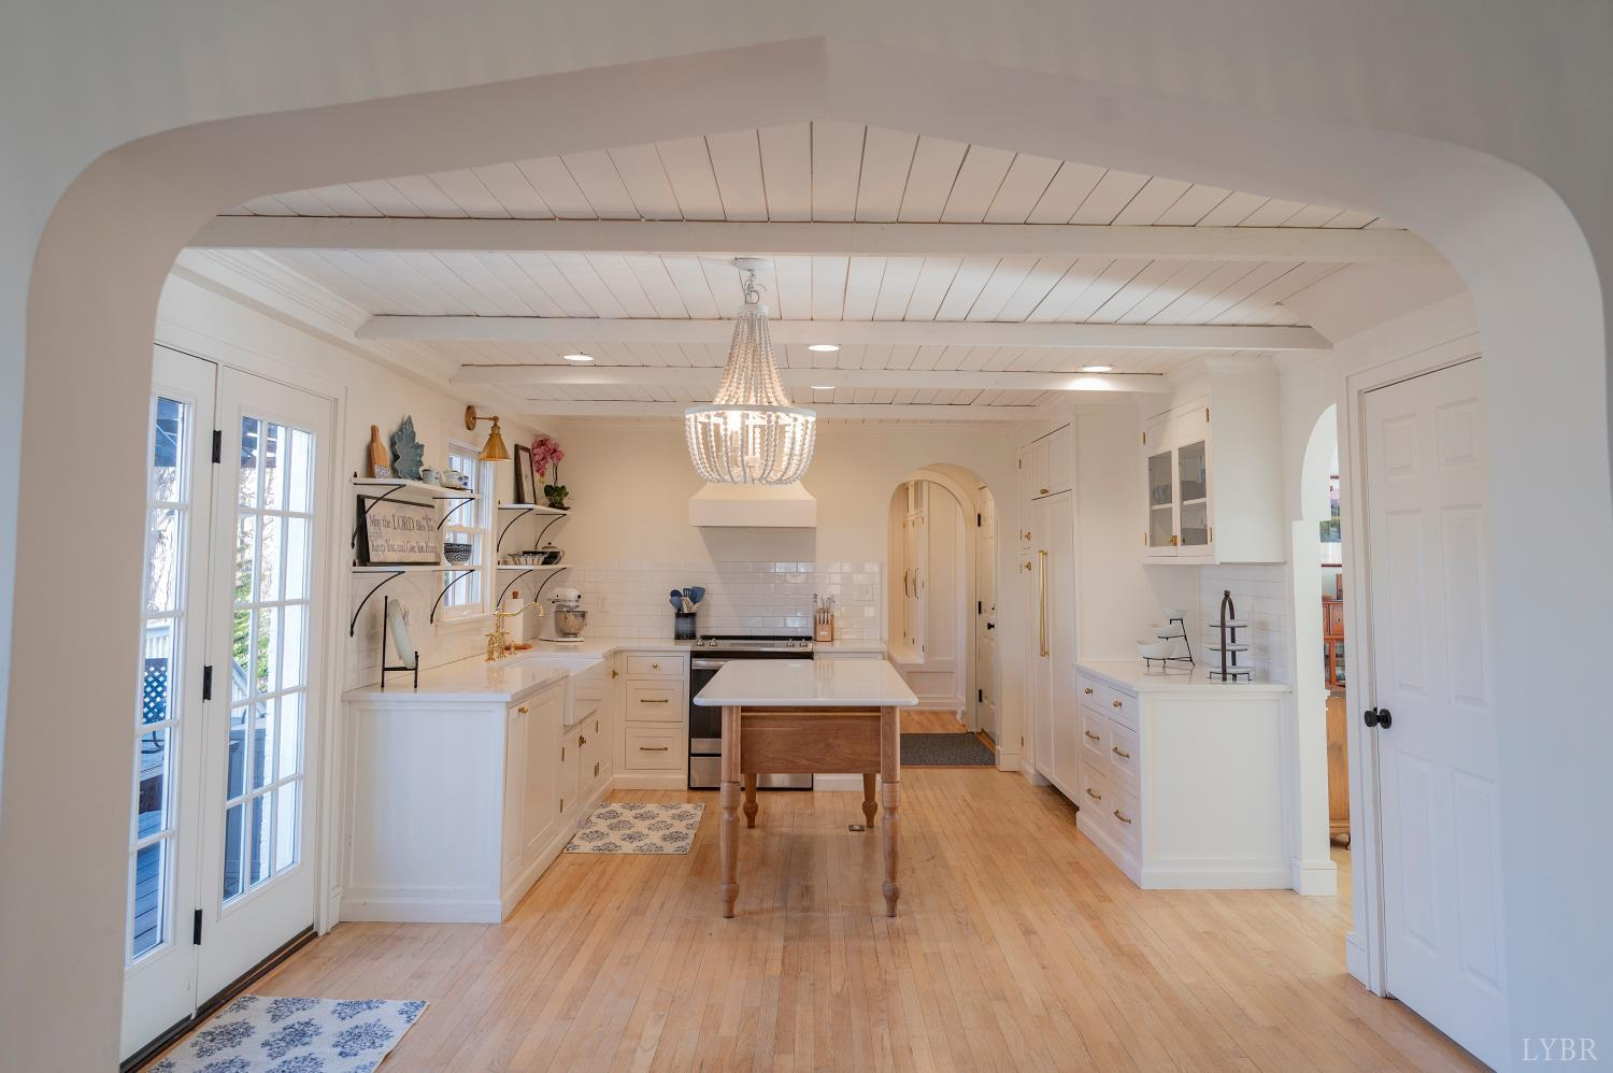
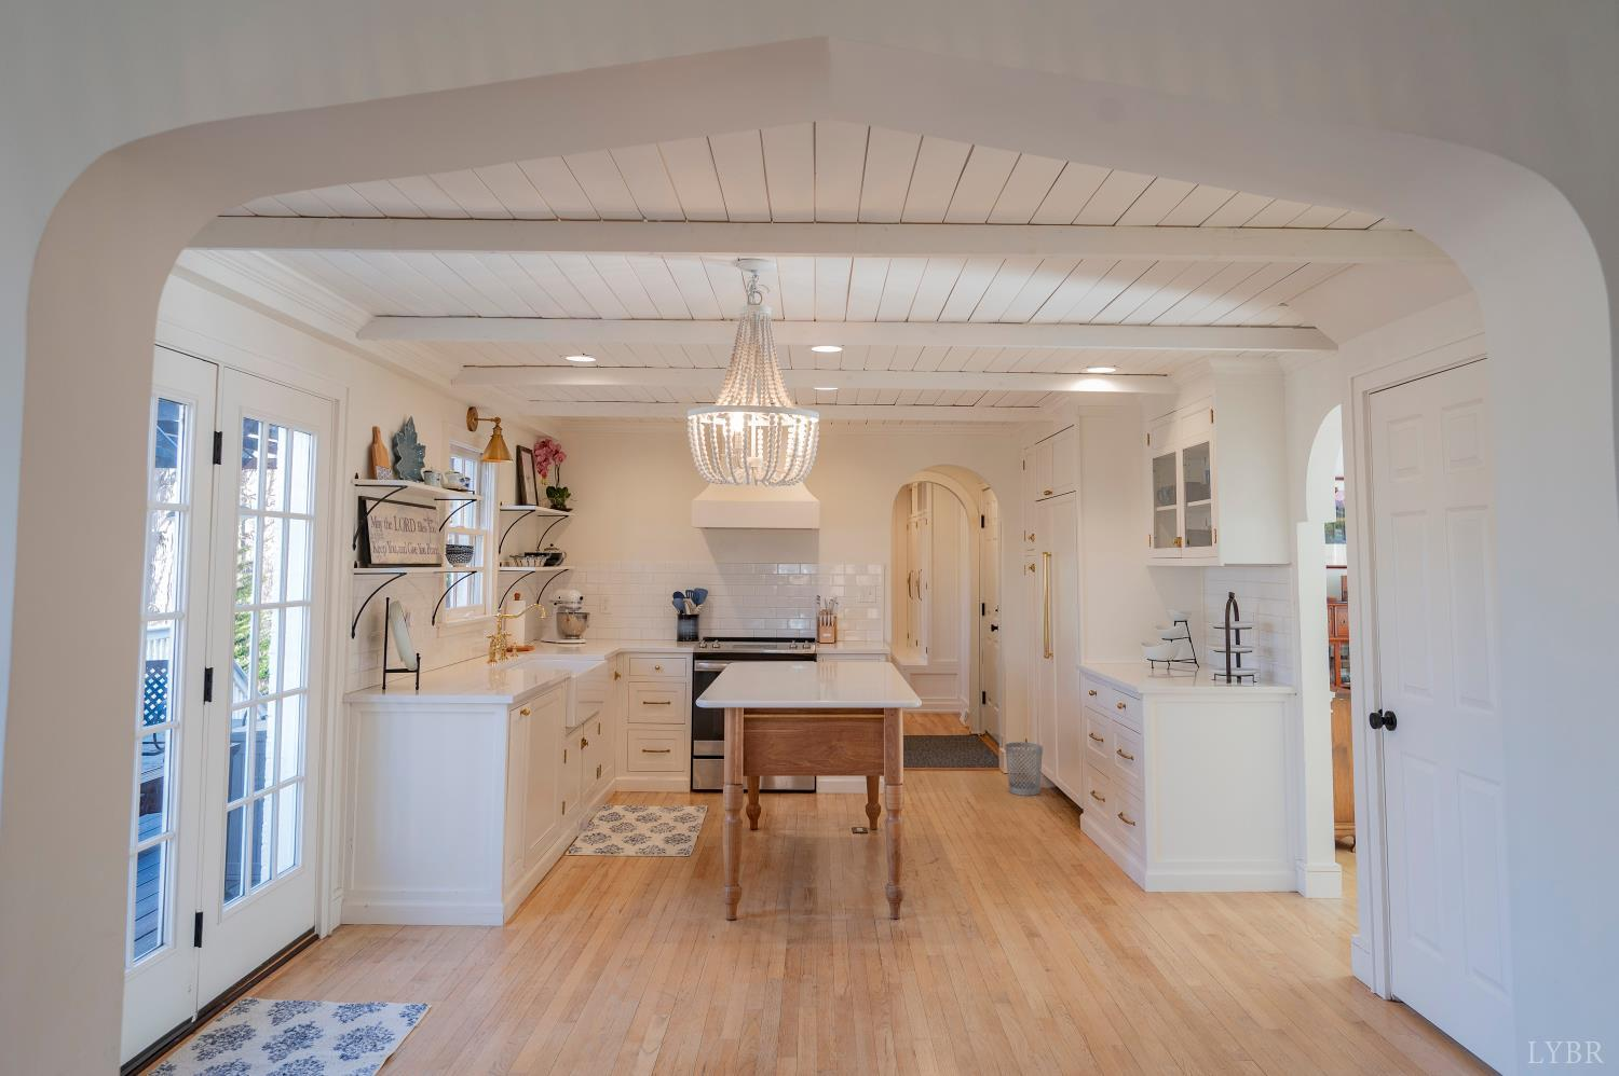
+ wastebasket [1004,742,1043,796]
